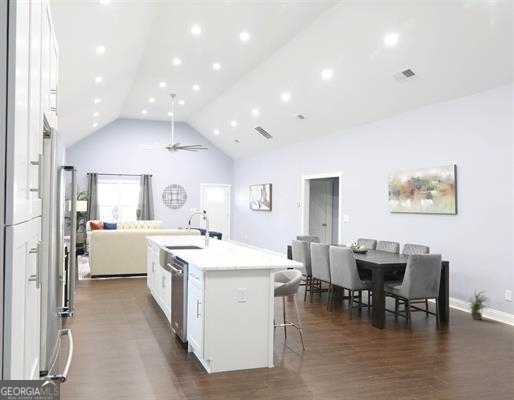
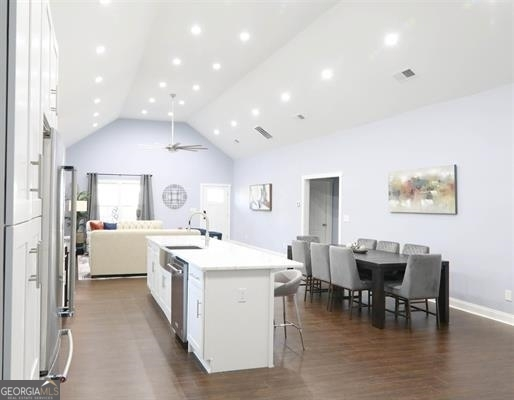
- potted plant [465,288,491,321]
